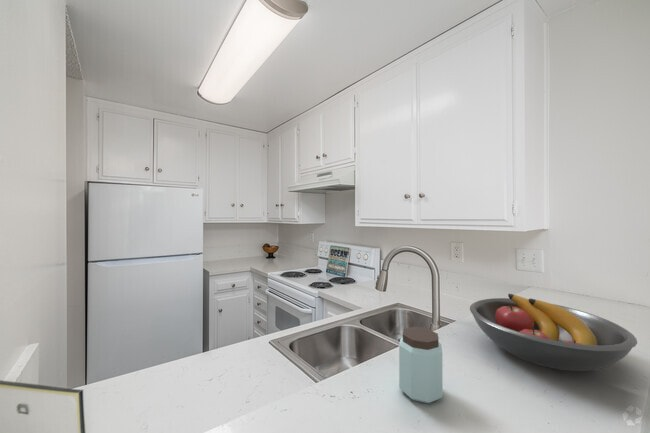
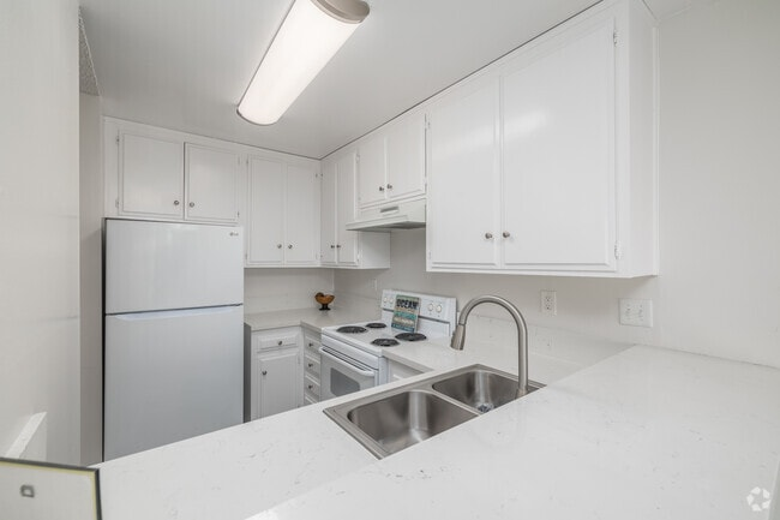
- fruit bowl [469,293,638,372]
- peanut butter [398,326,444,404]
